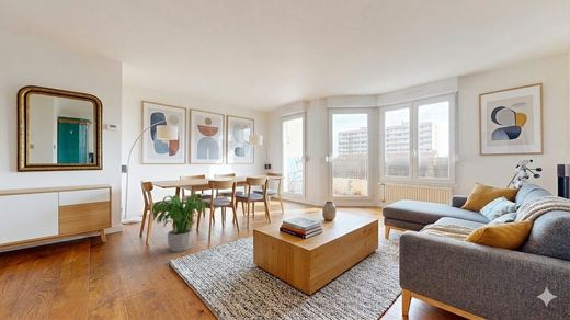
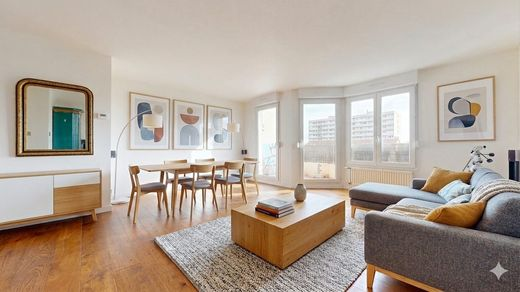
- potted plant [150,193,209,253]
